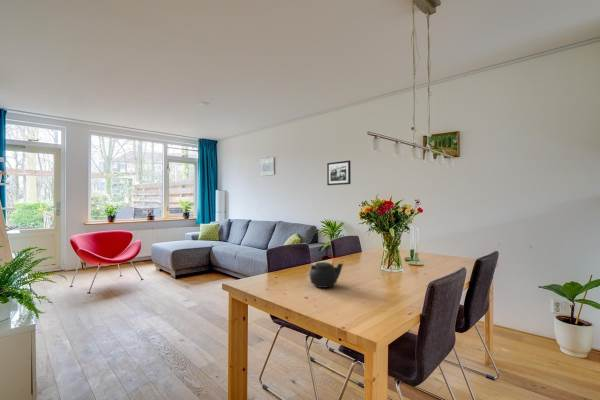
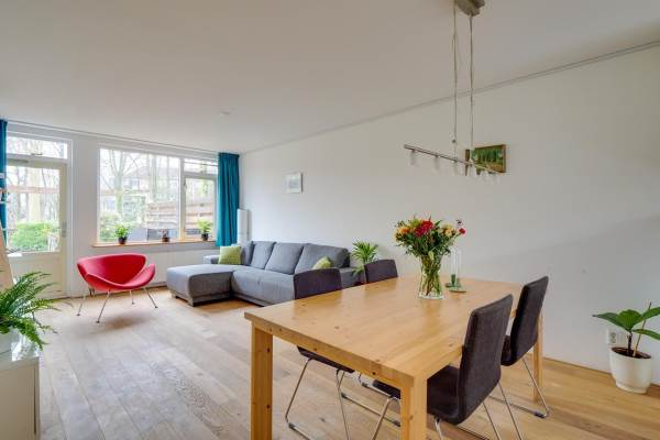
- picture frame [326,159,352,186]
- teapot [308,261,344,289]
